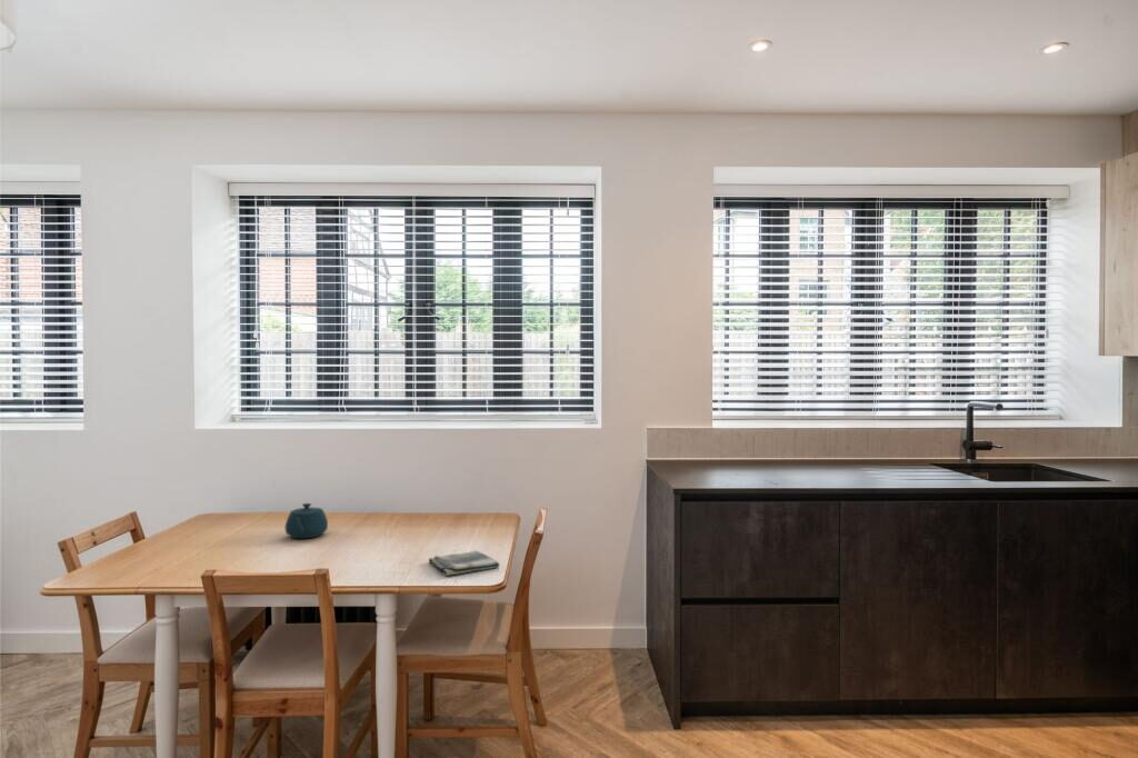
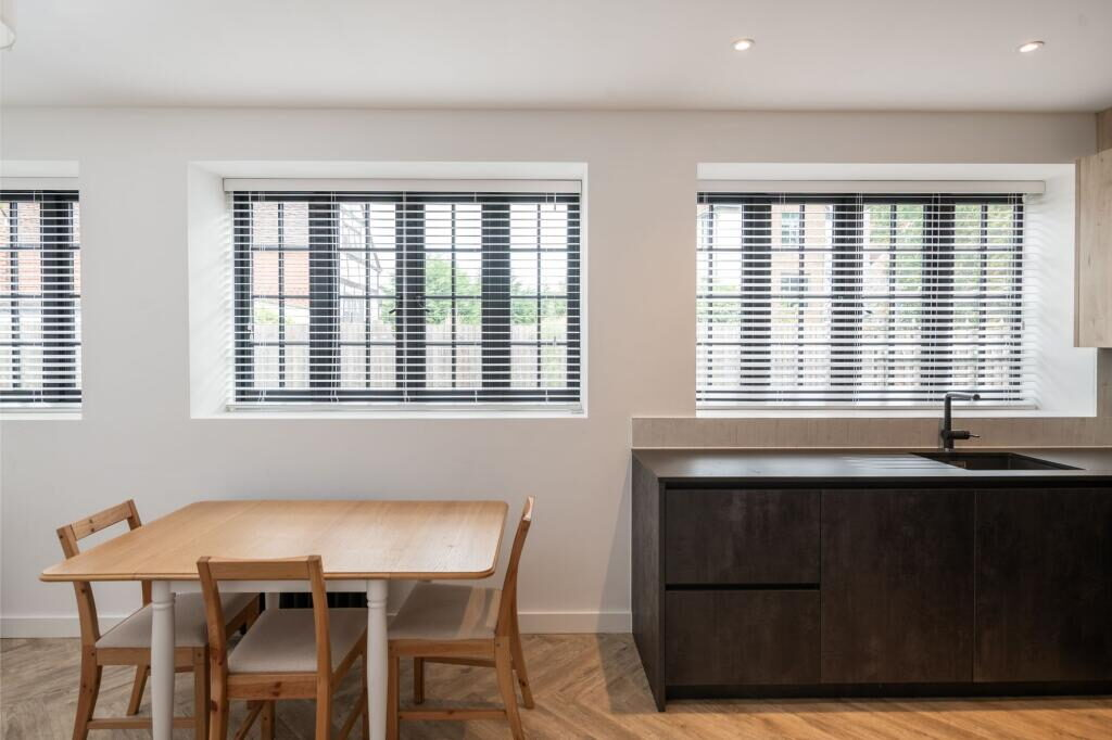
- dish towel [428,549,501,577]
- teapot [284,502,329,540]
